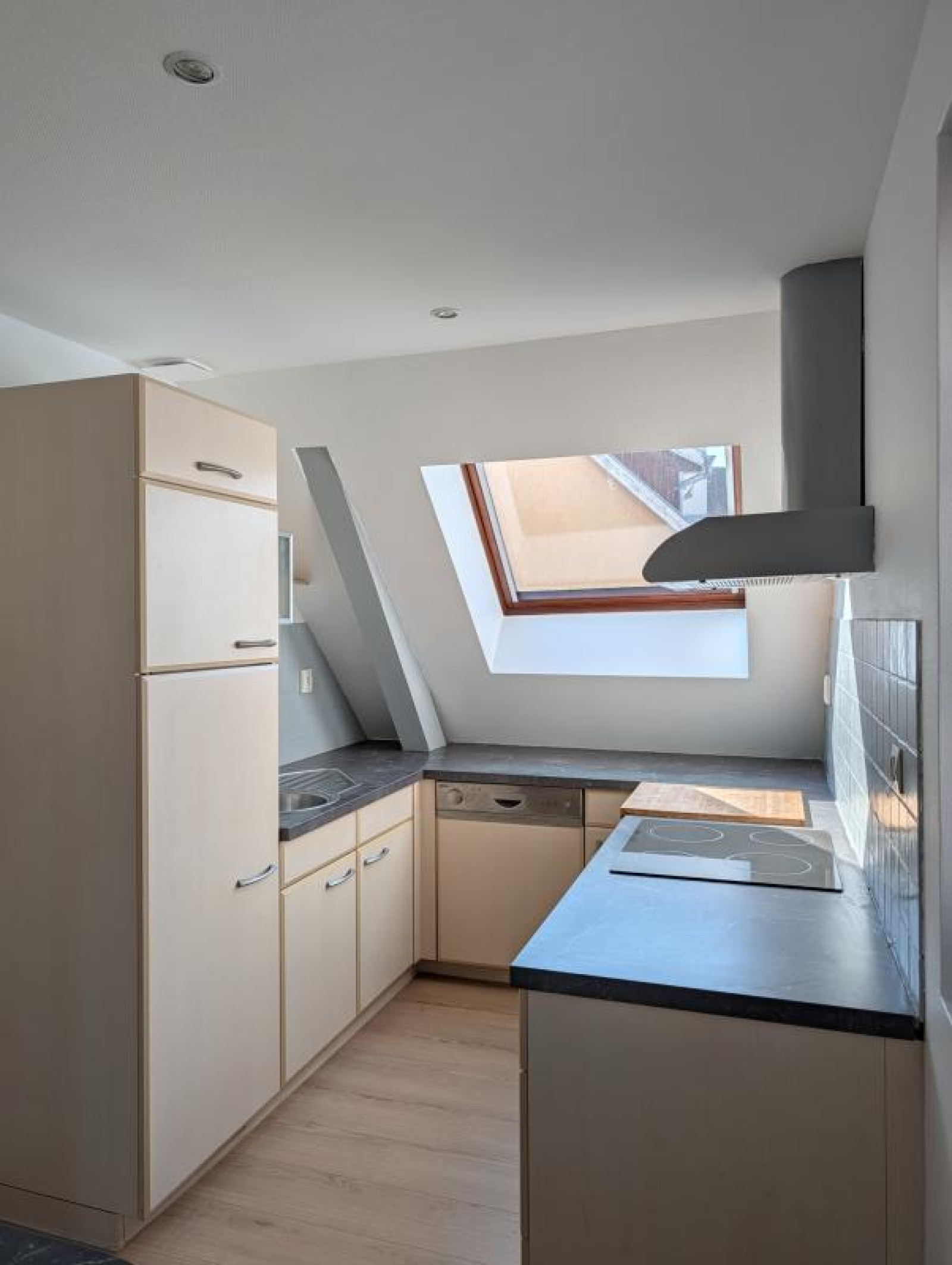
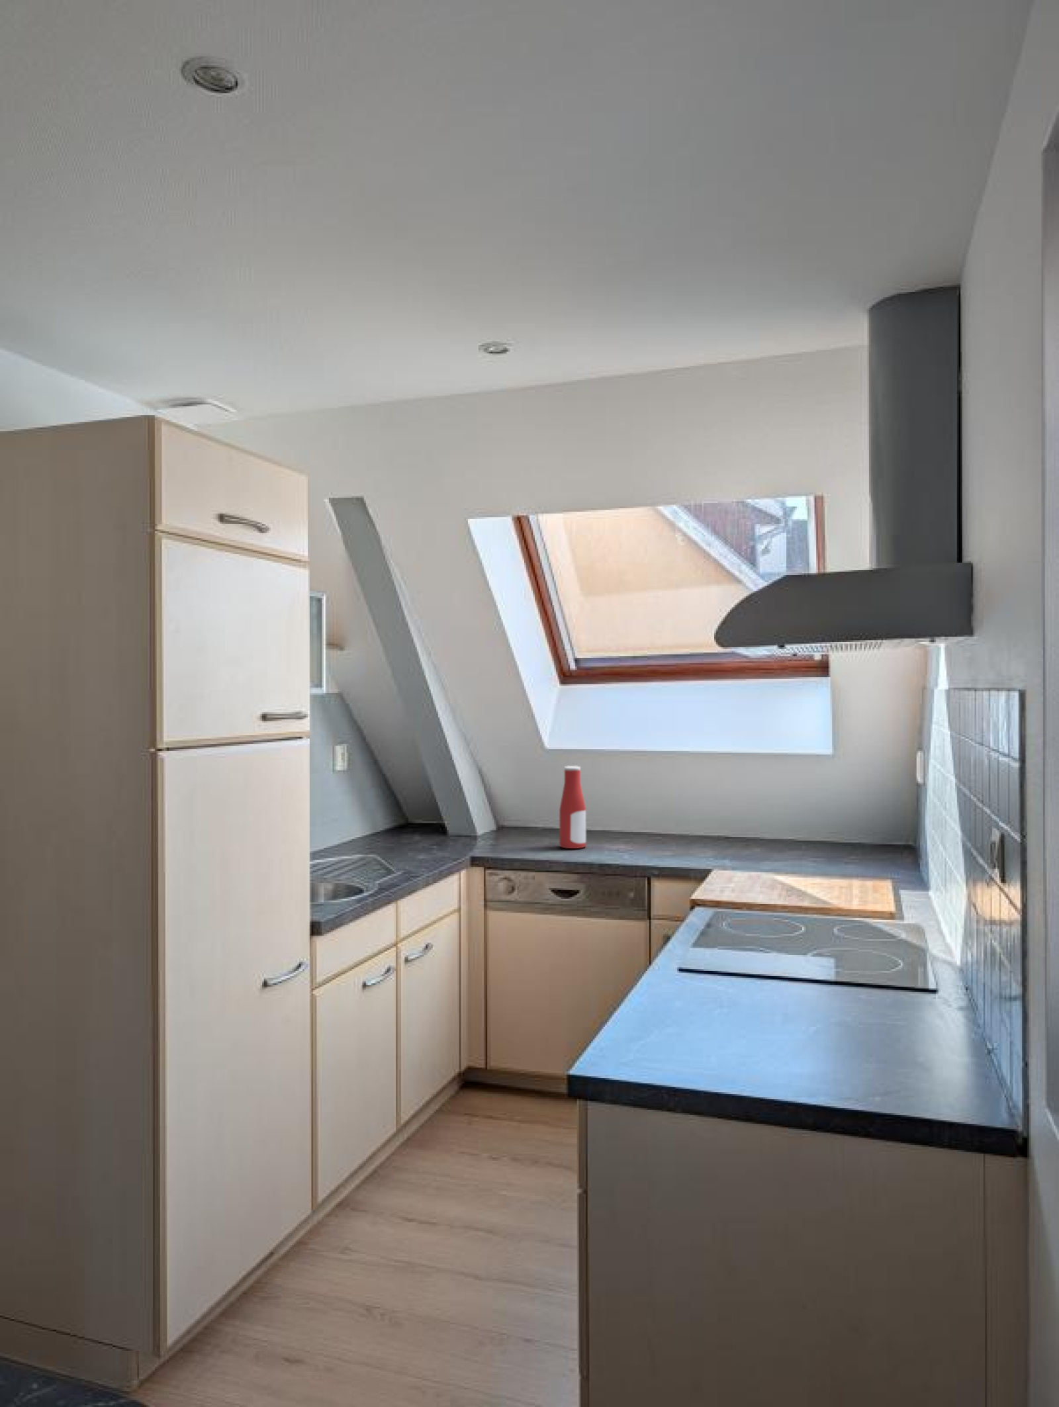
+ bottle [558,765,586,849]
